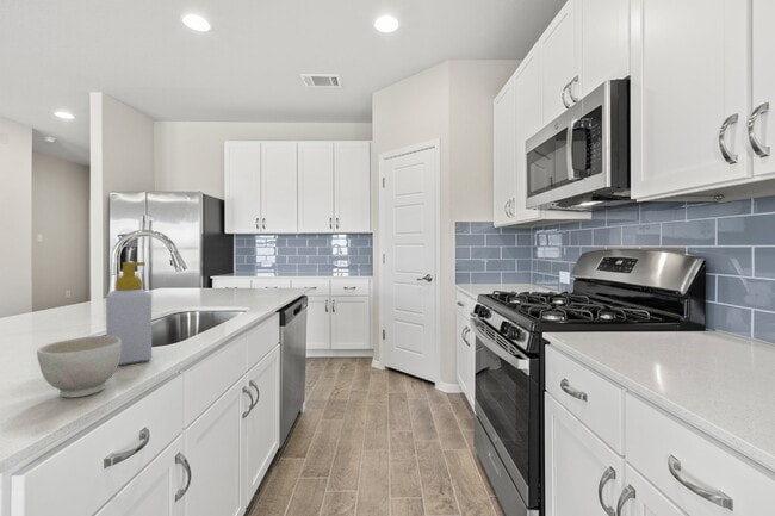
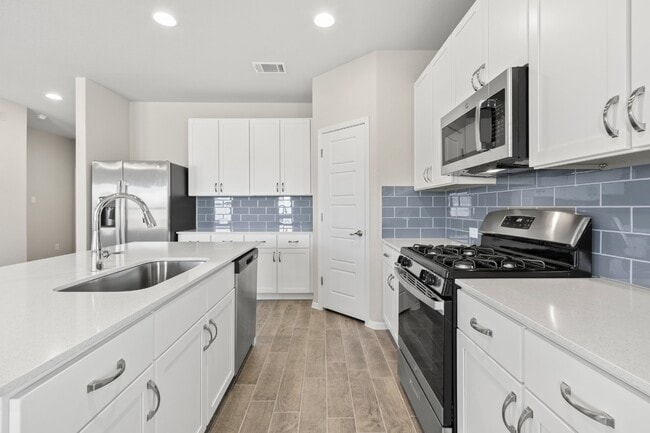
- soap bottle [105,261,153,366]
- bowl [36,335,122,398]
